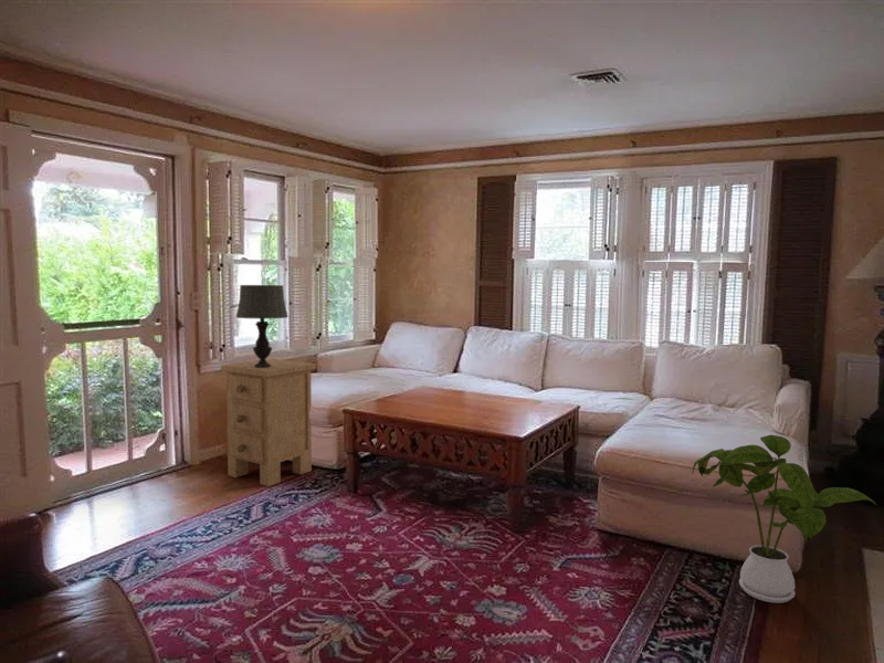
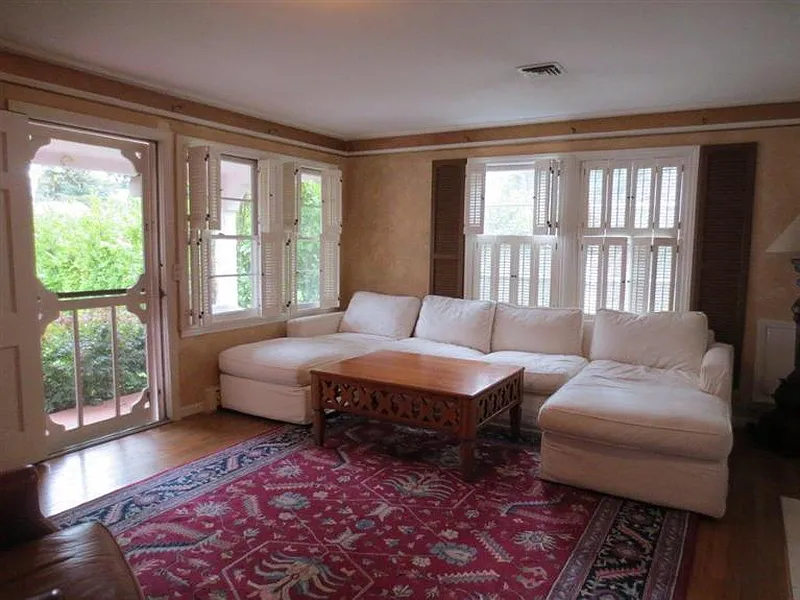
- table lamp [235,284,290,368]
- house plant [691,433,878,604]
- nightstand [220,358,317,487]
